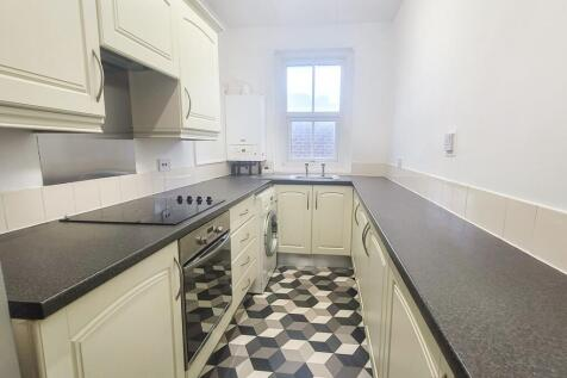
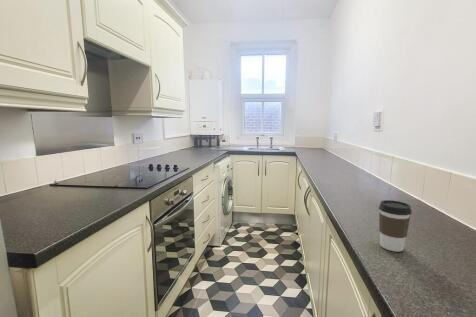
+ coffee cup [378,199,413,253]
